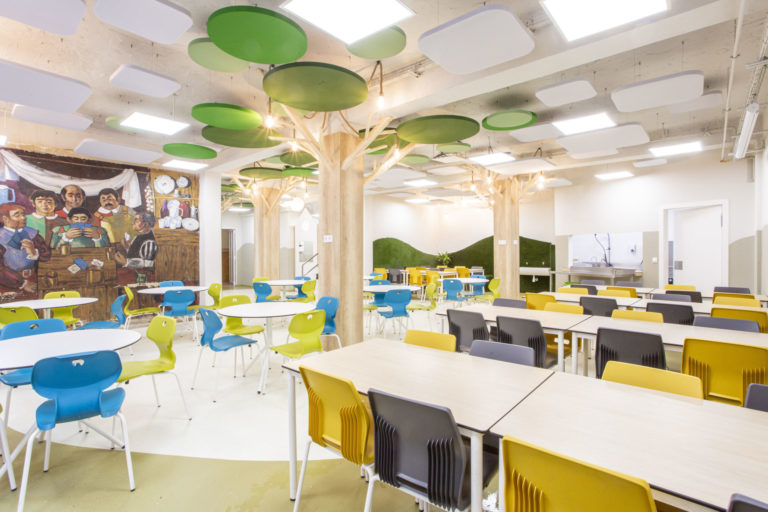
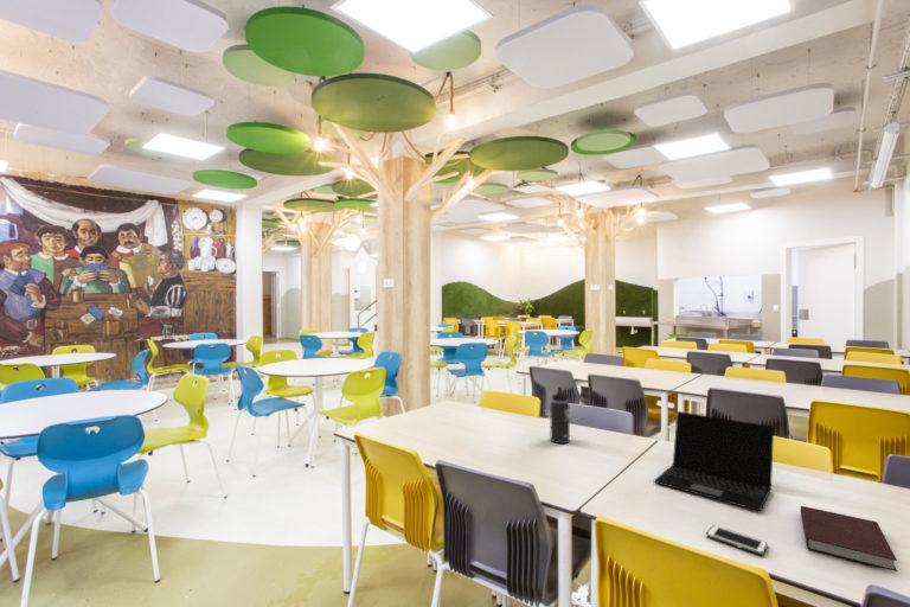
+ notebook [800,505,898,573]
+ thermos bottle [549,385,571,445]
+ cell phone [705,524,769,556]
+ laptop [653,410,775,512]
